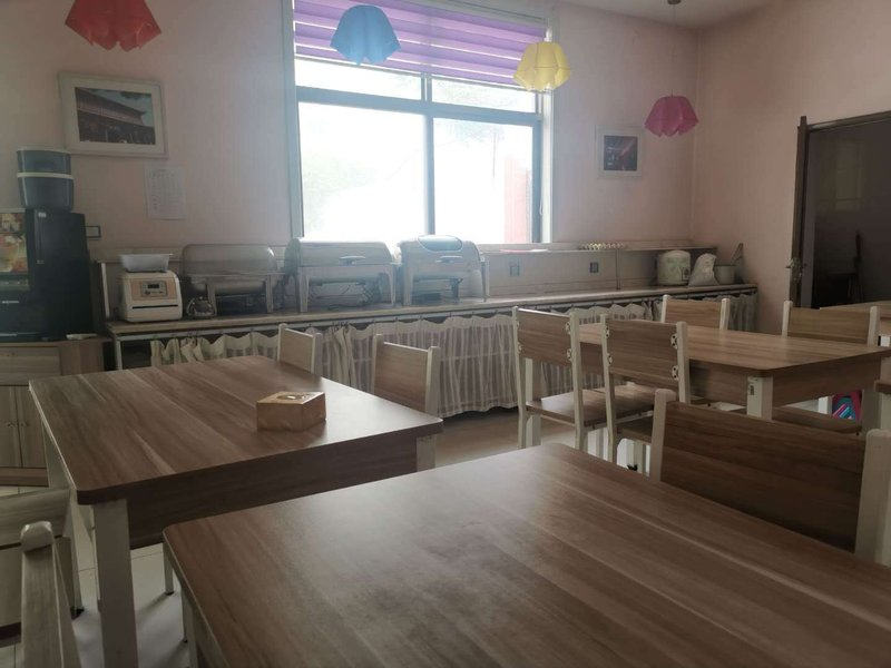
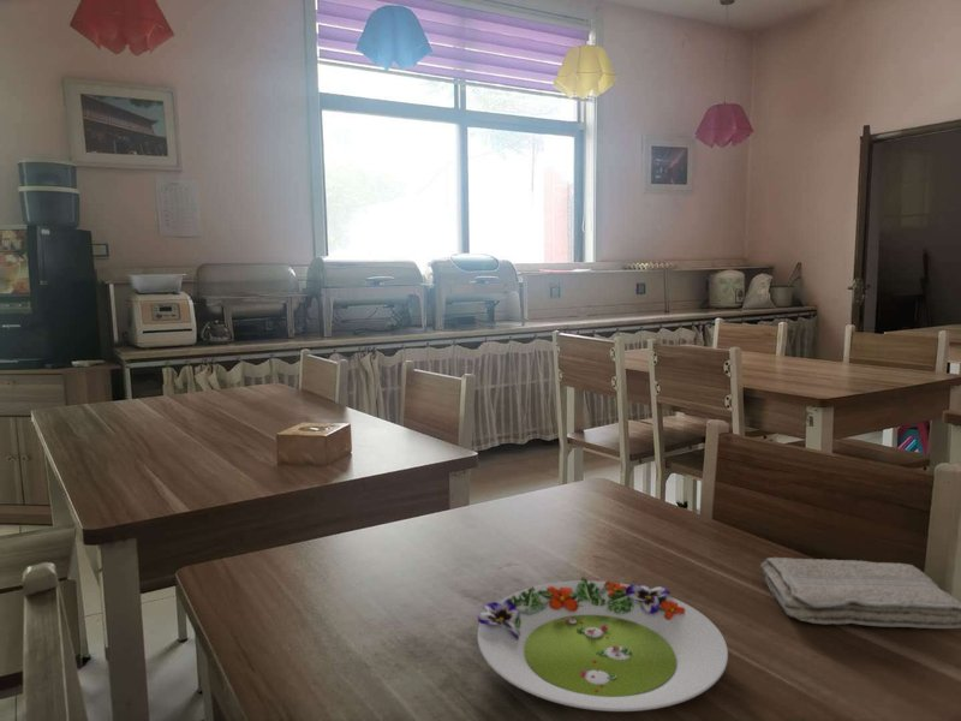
+ salad plate [476,576,729,713]
+ washcloth [759,556,961,630]
